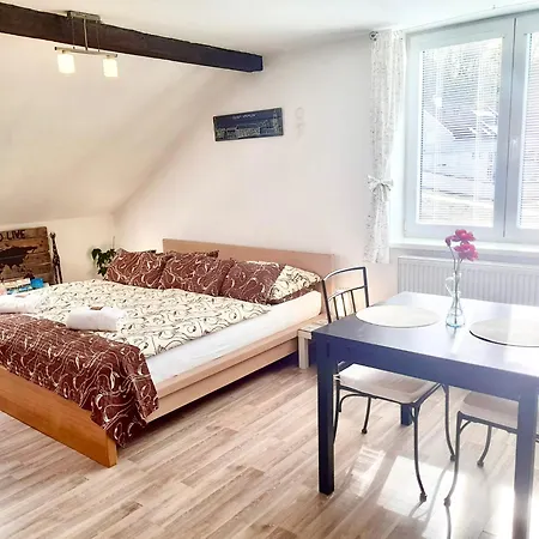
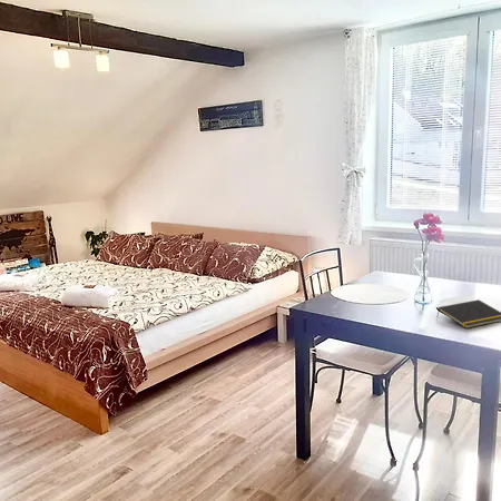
+ notepad [435,298,501,330]
